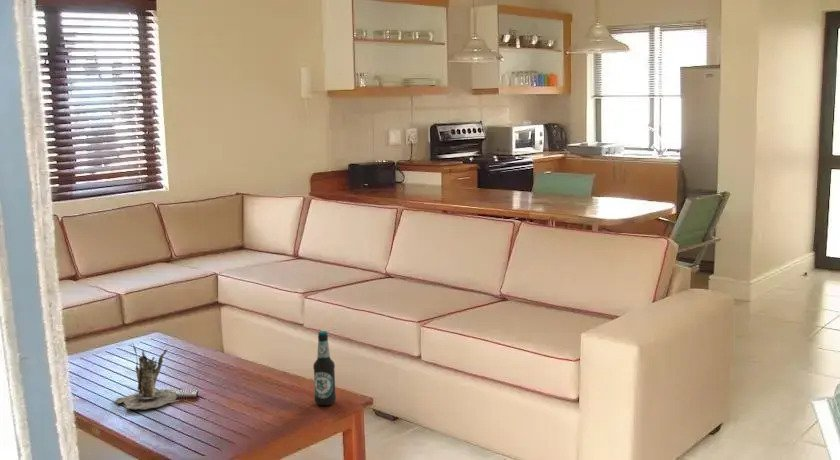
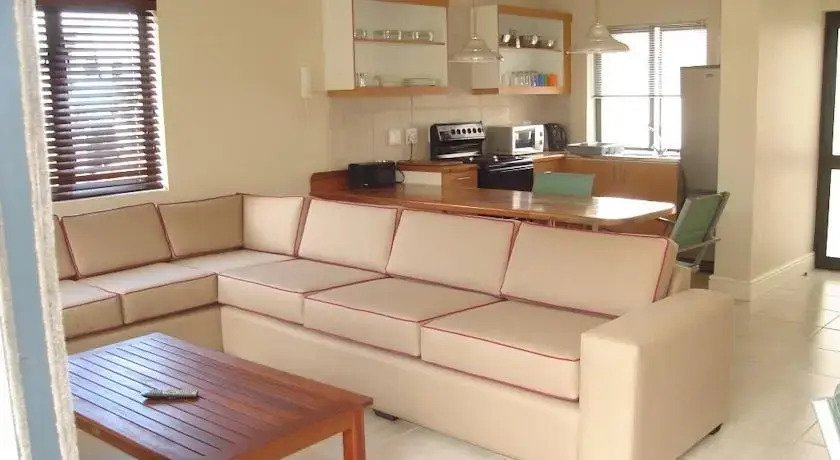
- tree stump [114,341,180,410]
- bottle [312,330,337,406]
